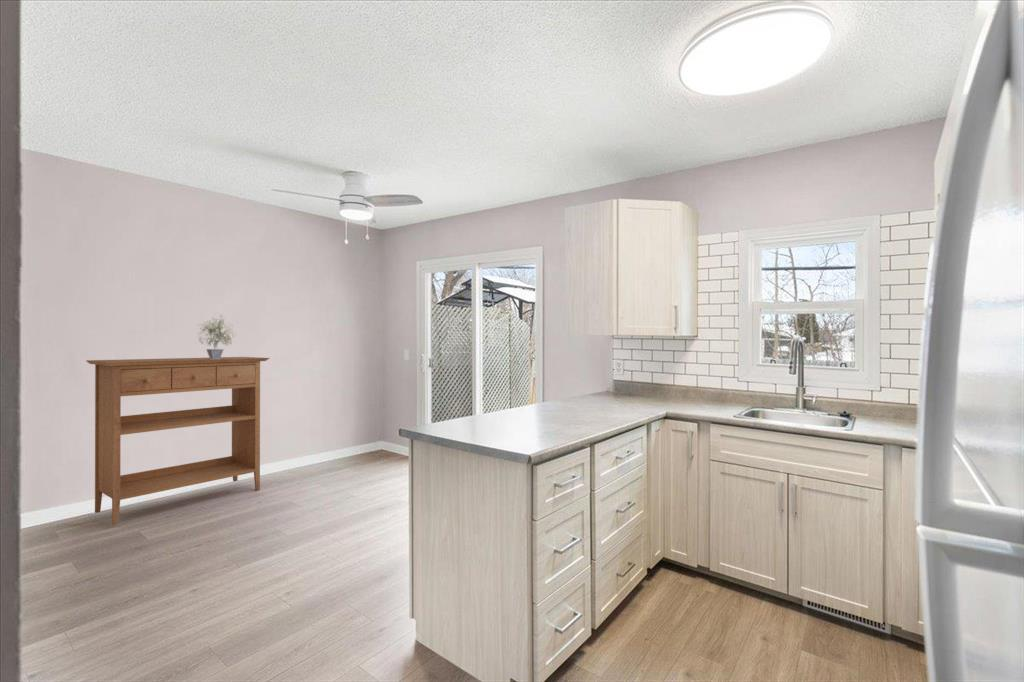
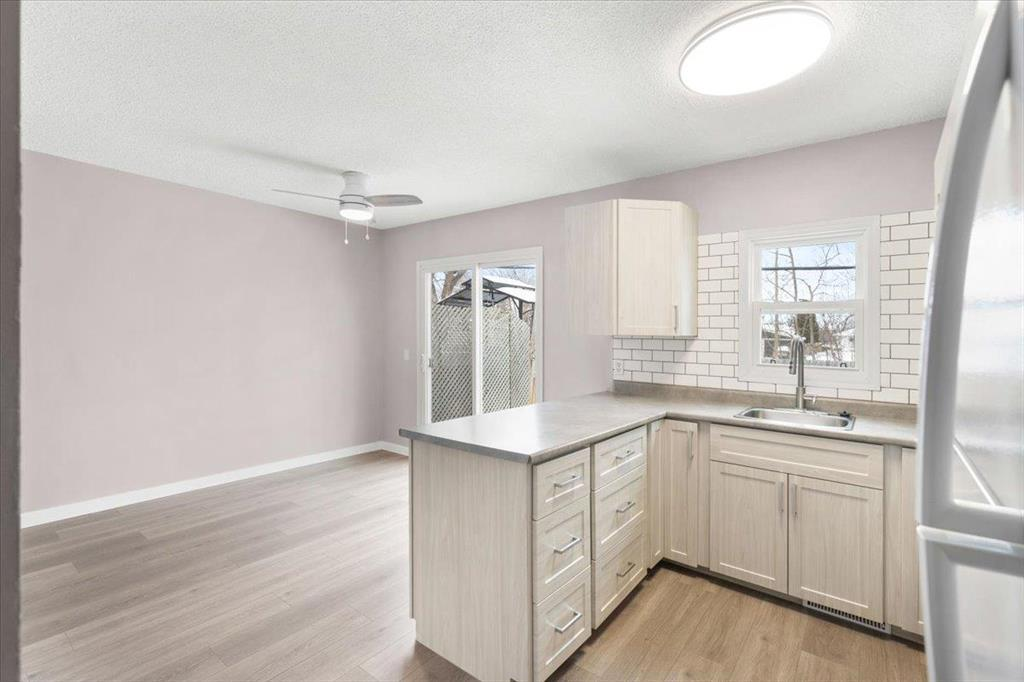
- console table [85,356,270,526]
- potted plant [197,314,237,359]
